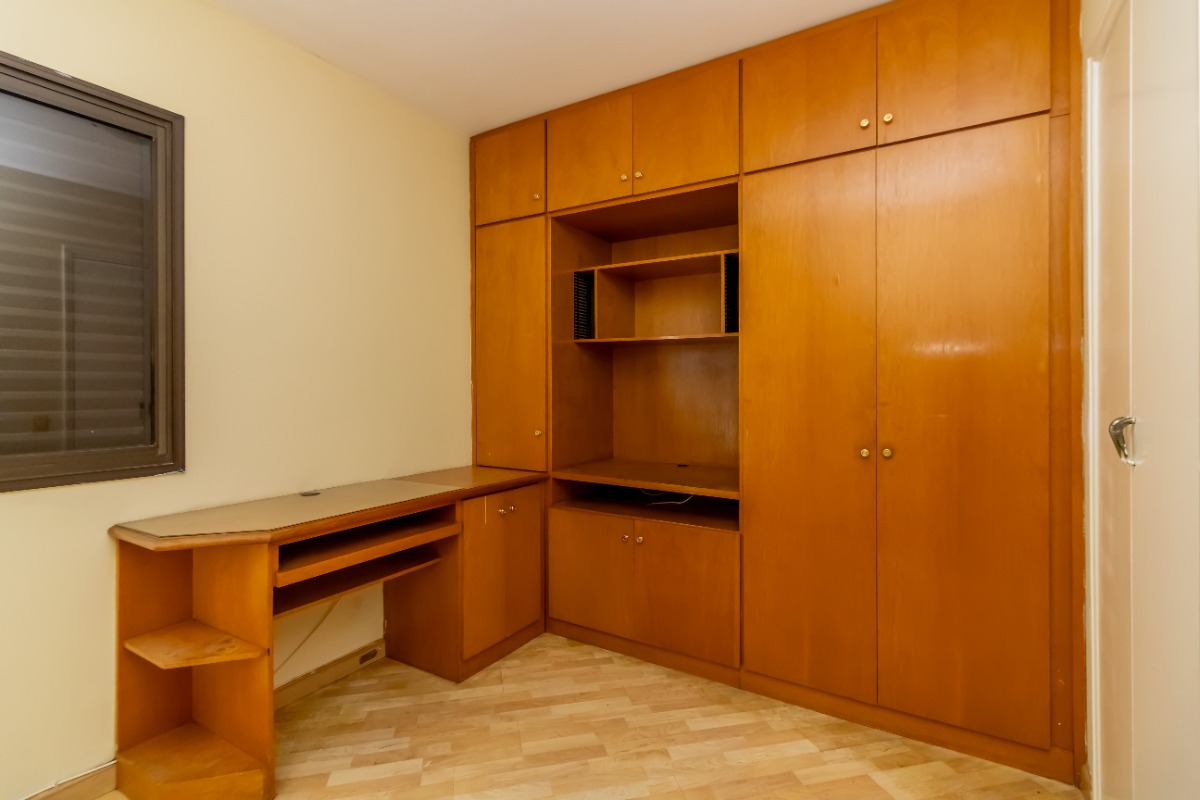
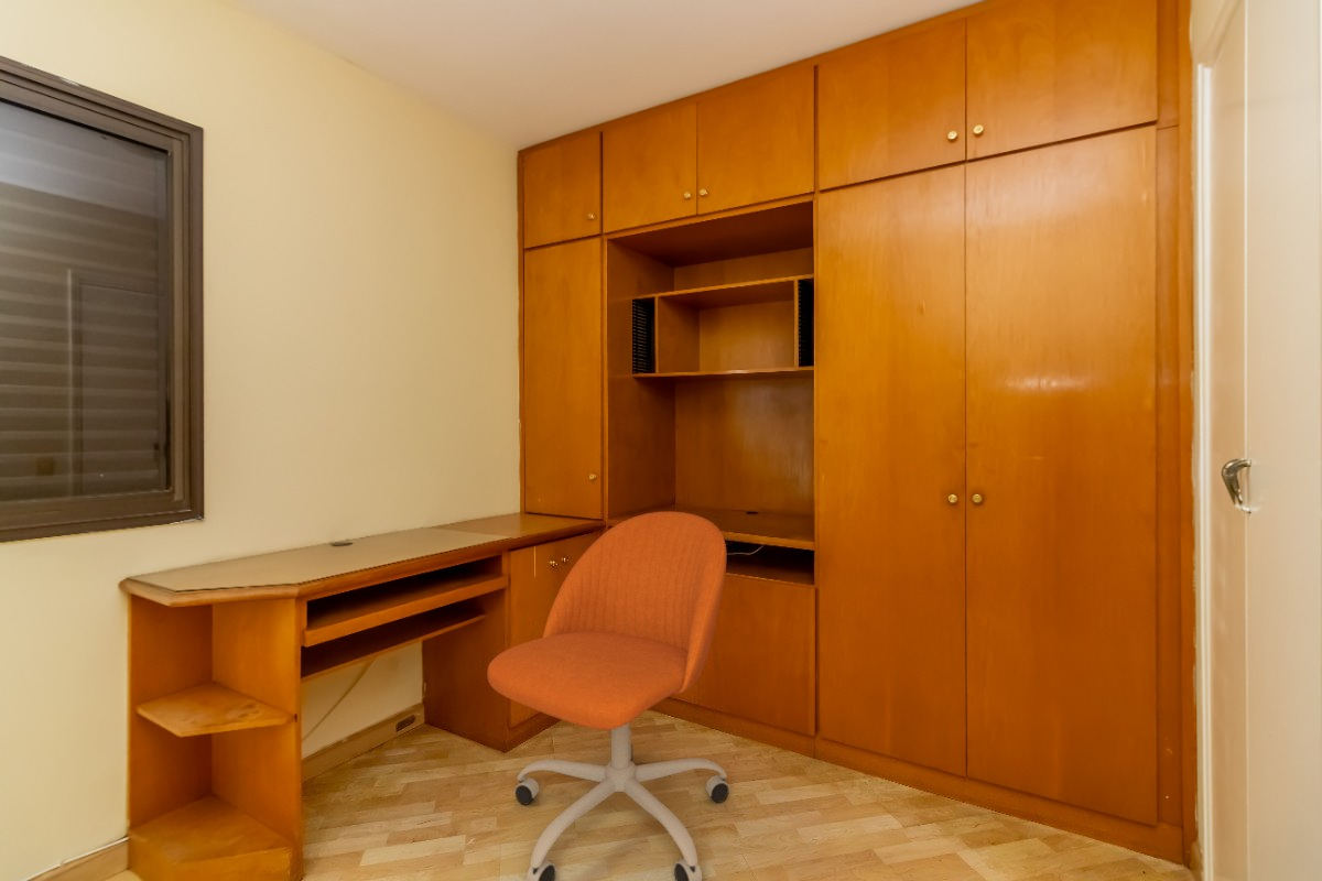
+ office chair [486,511,732,881]
